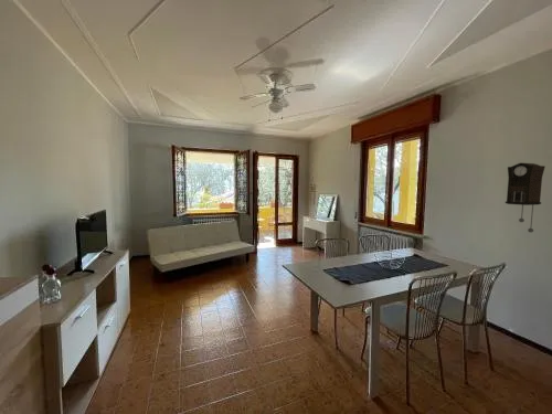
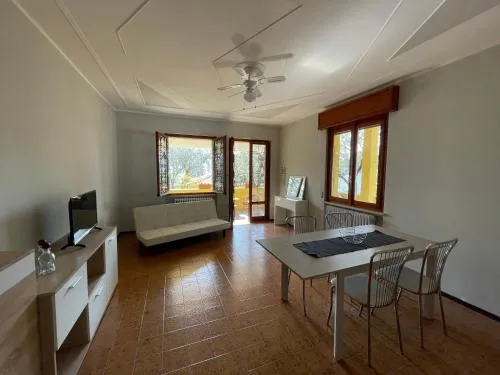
- pendulum clock [505,162,546,234]
